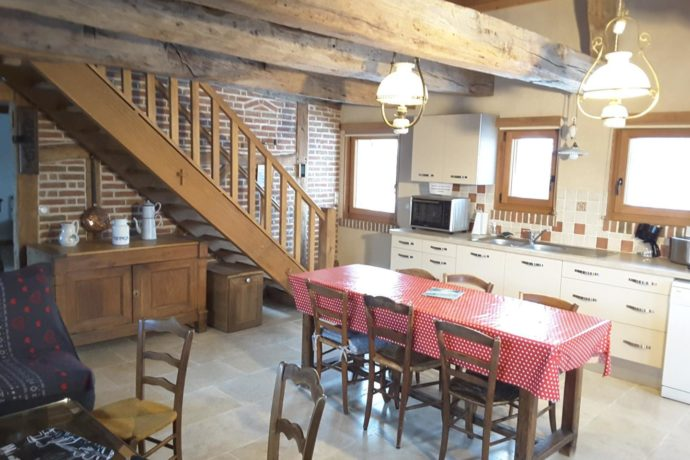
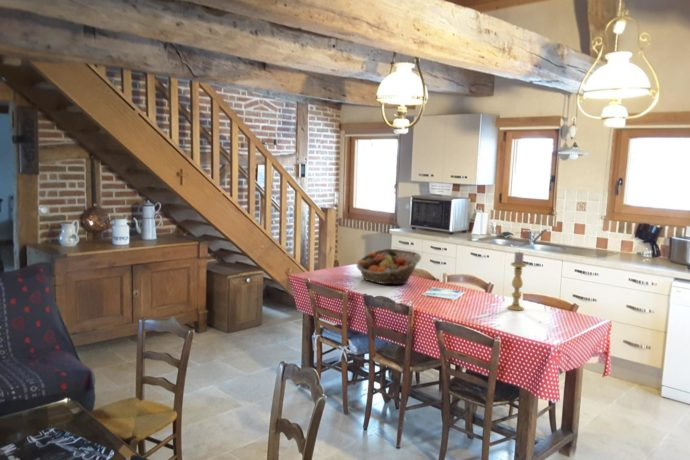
+ fruit basket [355,248,422,286]
+ candle holder [506,250,527,312]
